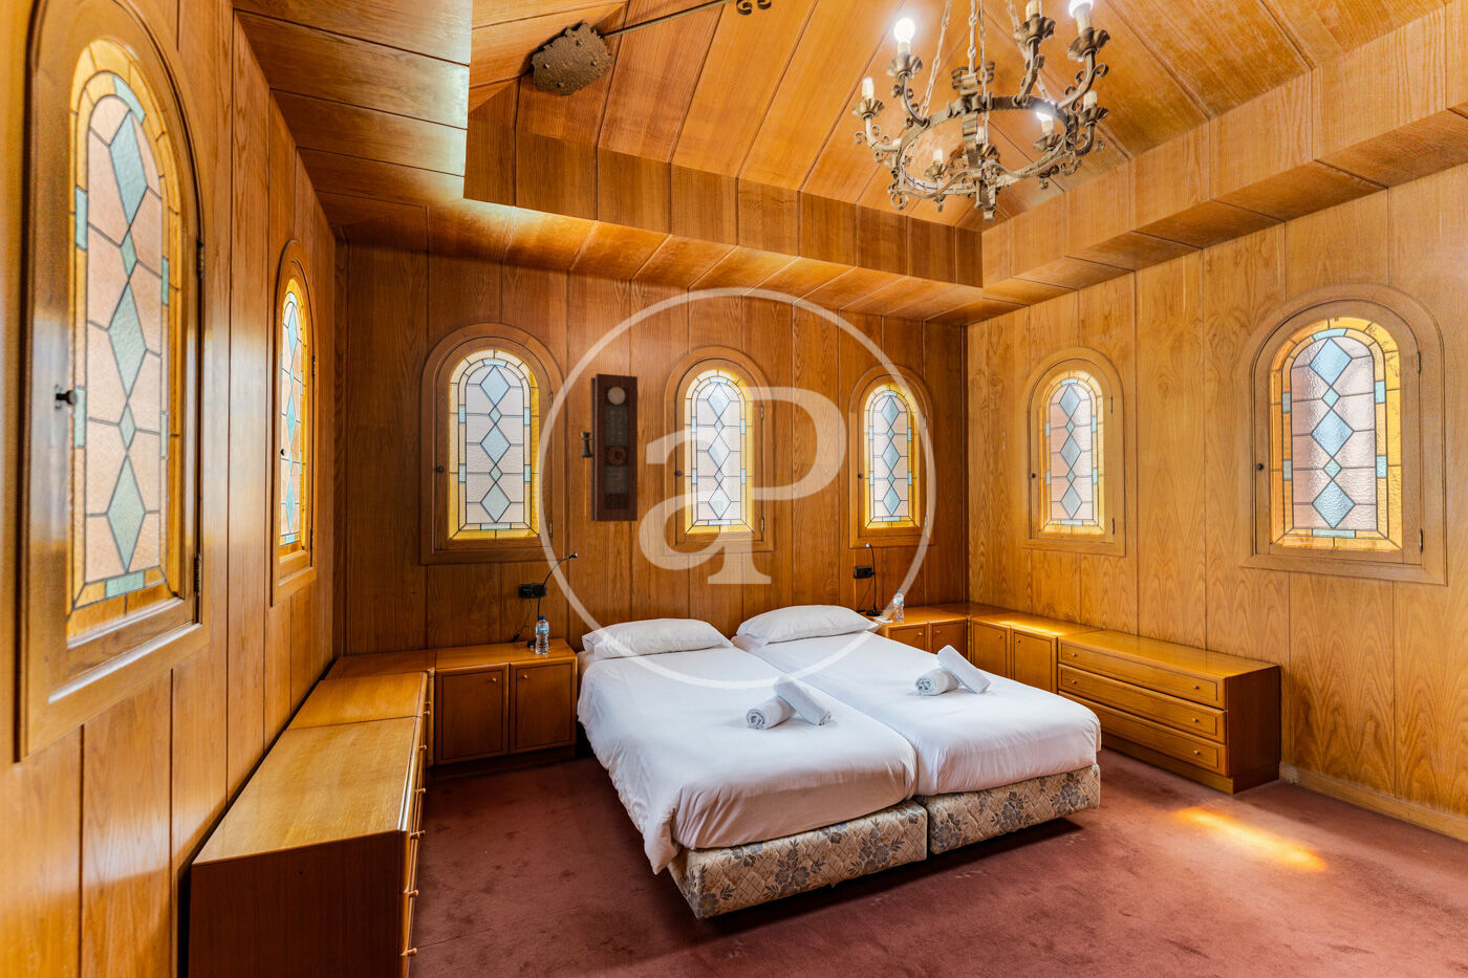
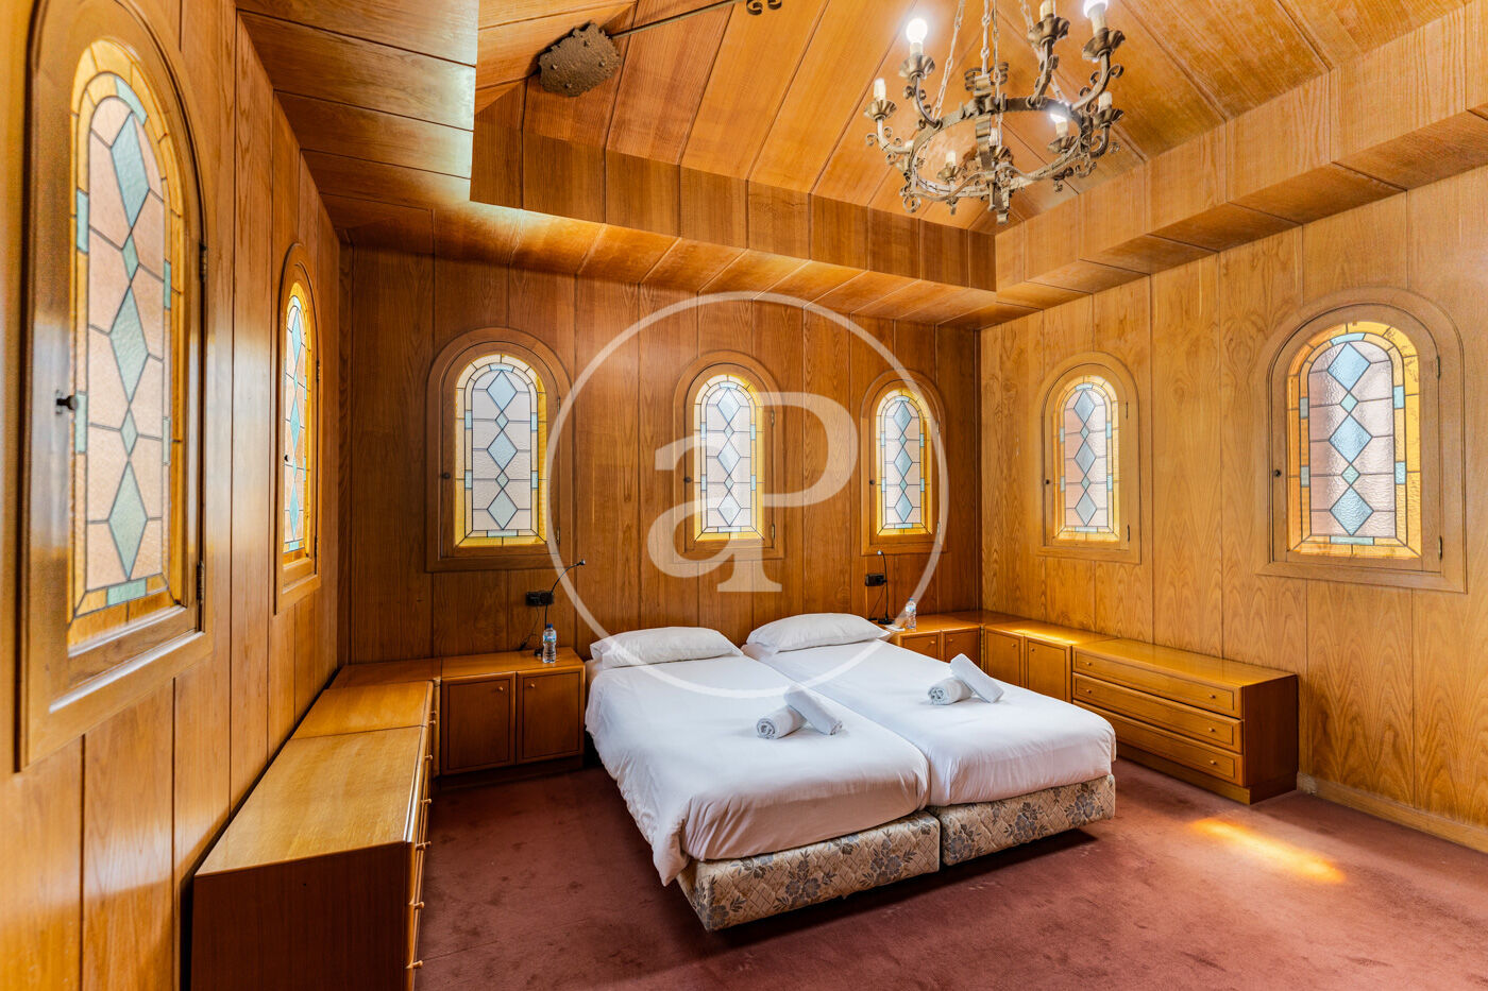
- pendulum clock [578,372,638,523]
